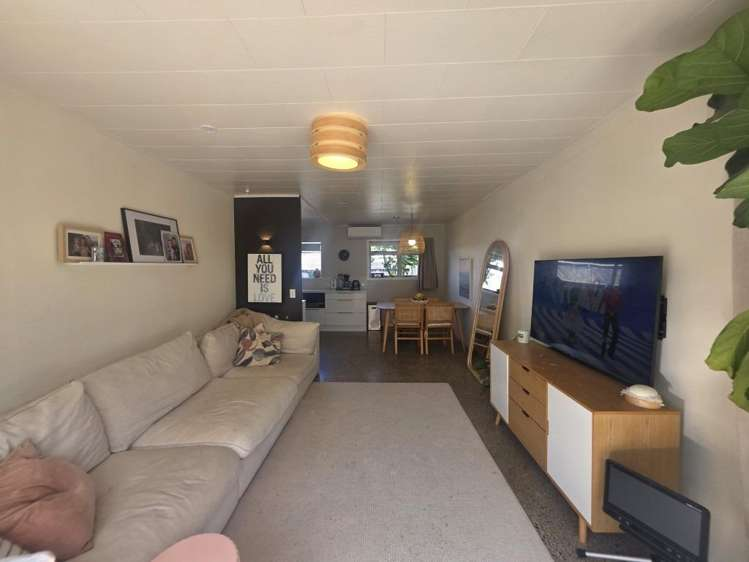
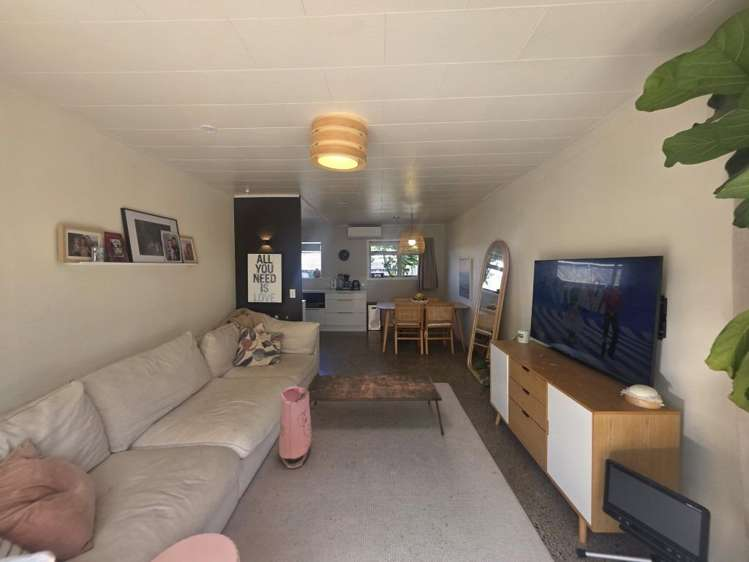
+ coffee table [306,374,445,436]
+ bag [278,385,313,469]
